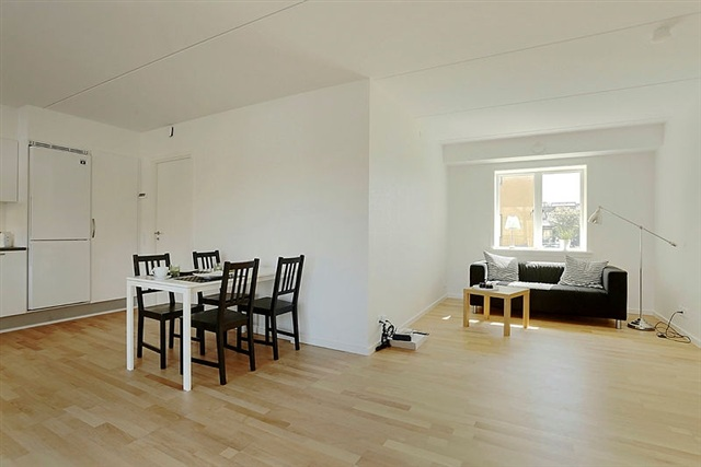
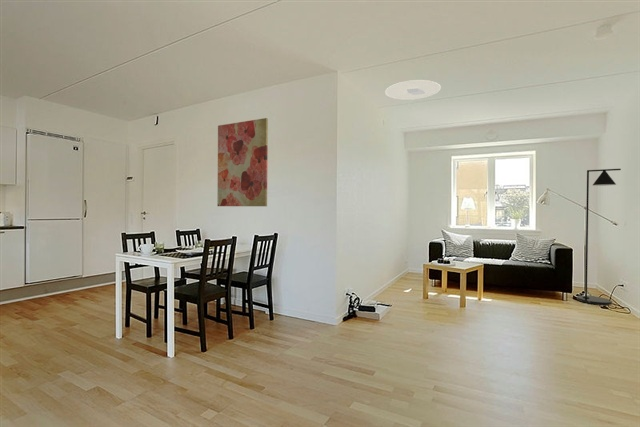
+ floor lamp [576,168,622,306]
+ ceiling light [384,79,442,101]
+ wall art [216,117,269,207]
